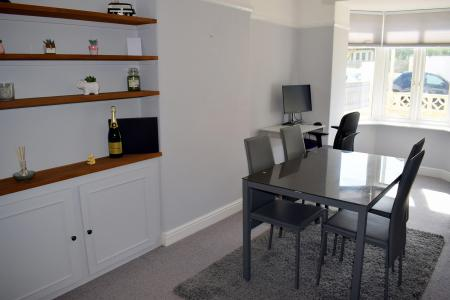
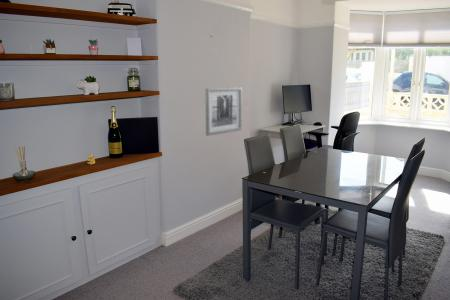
+ wall art [204,87,243,137]
